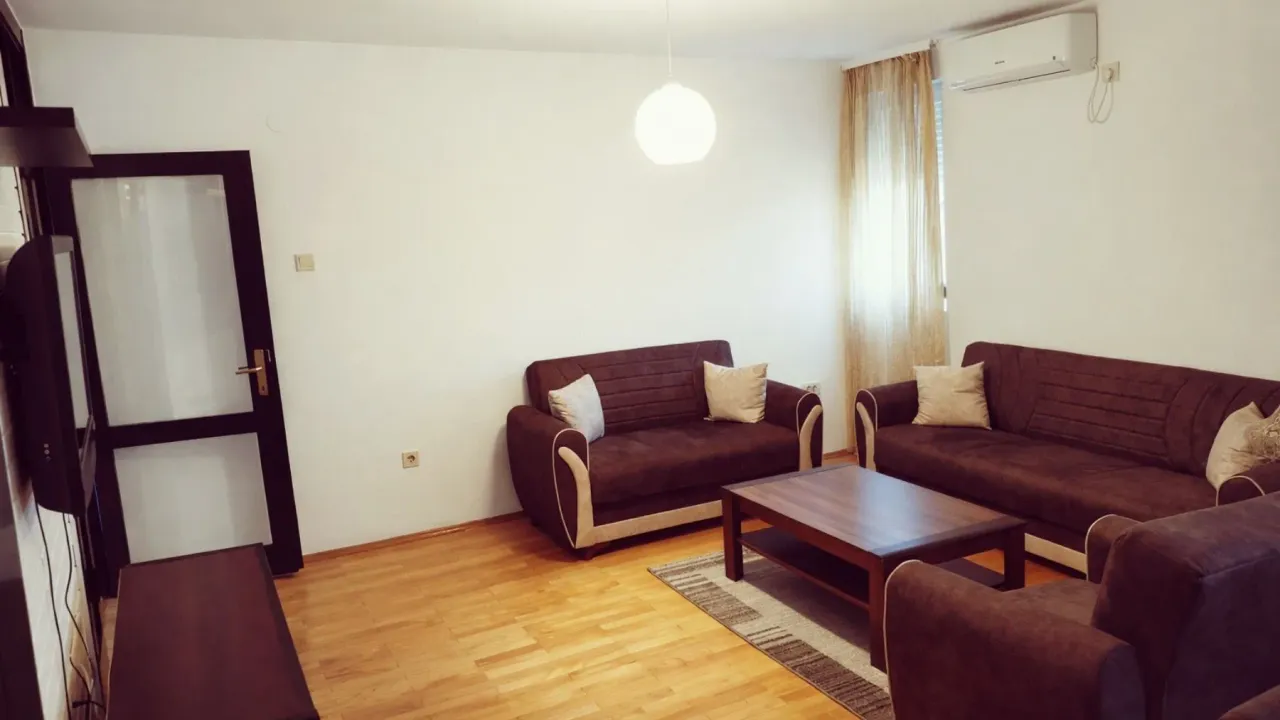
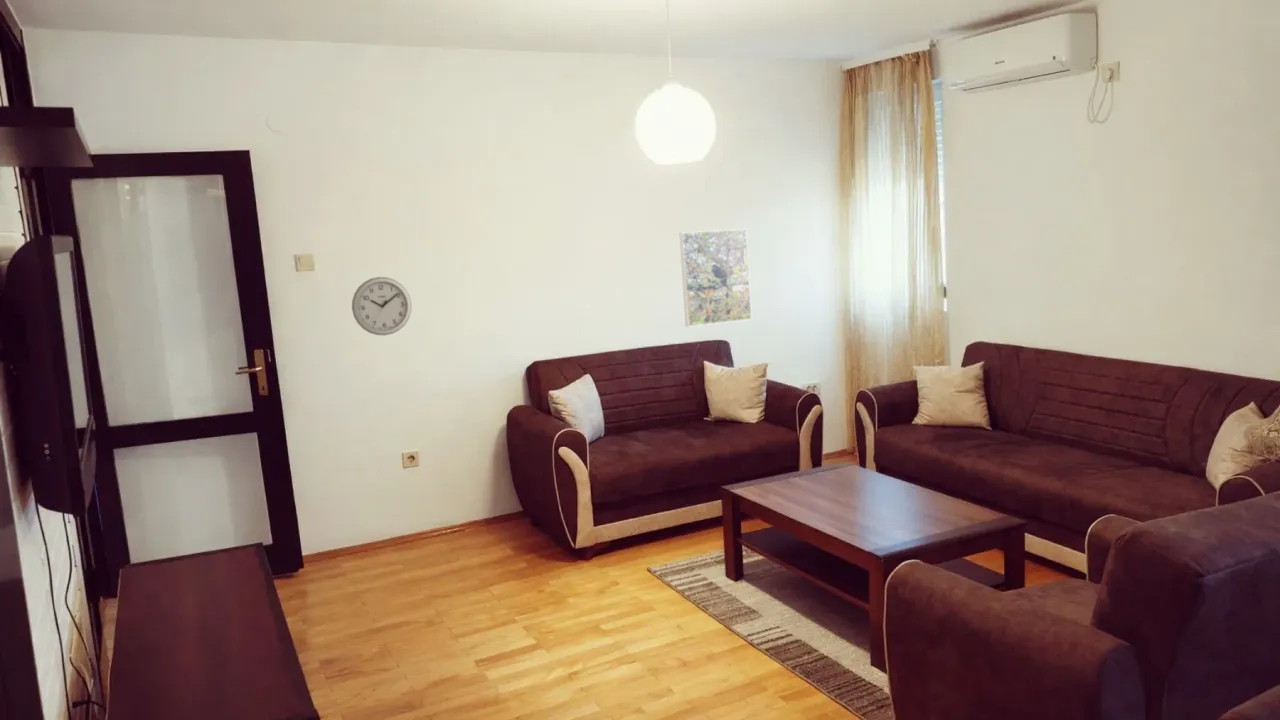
+ wall clock [351,276,413,336]
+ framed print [679,228,753,328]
